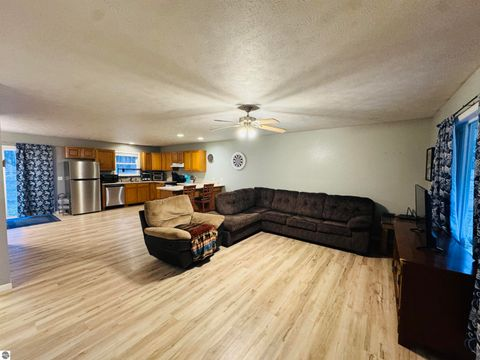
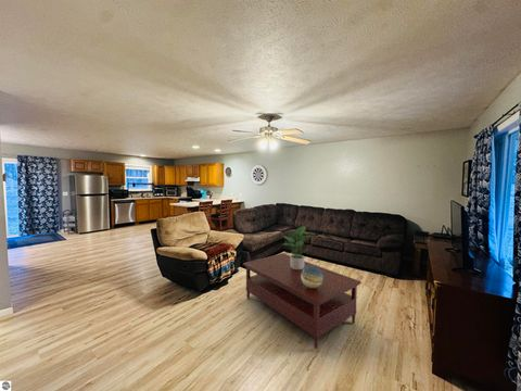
+ coffee table [242,252,363,350]
+ decorative sphere [301,265,325,288]
+ potted plant [282,225,316,269]
